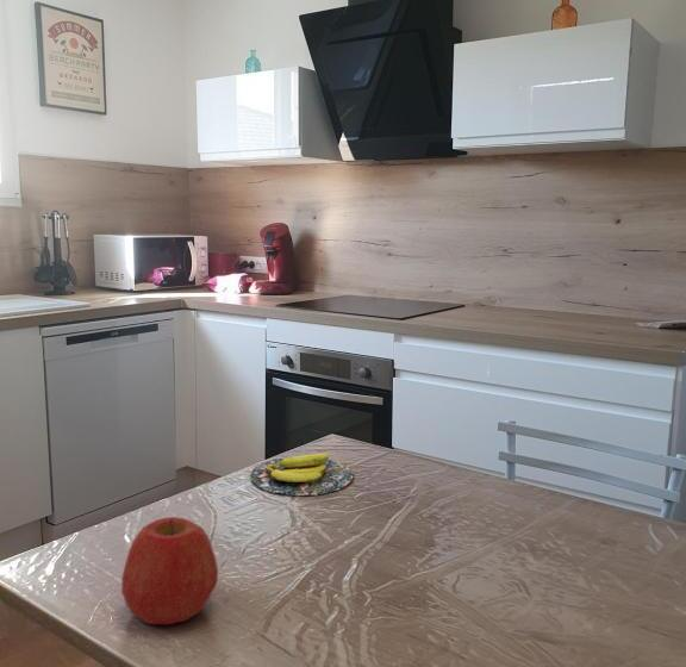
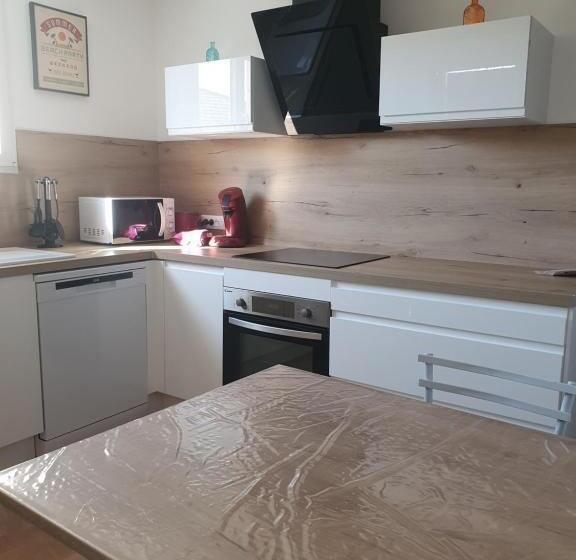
- apple [120,516,219,625]
- banana [249,453,354,497]
